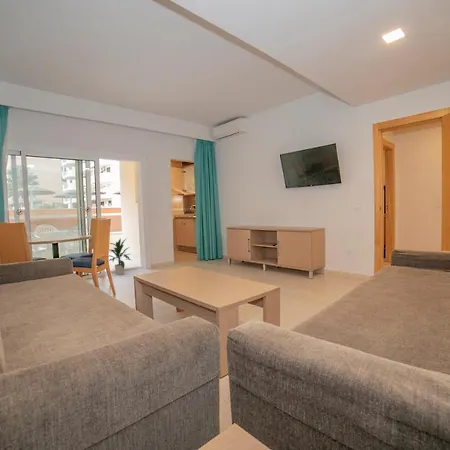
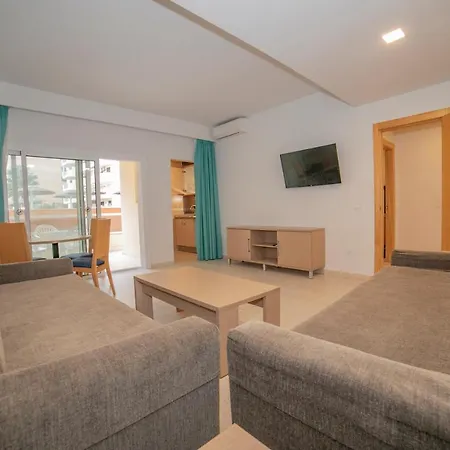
- indoor plant [108,237,133,276]
